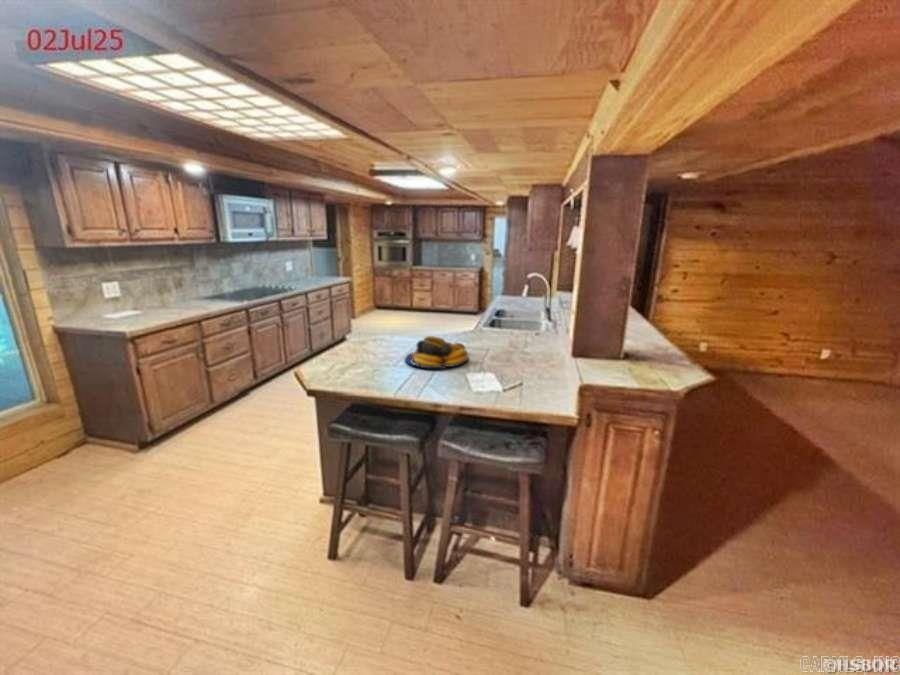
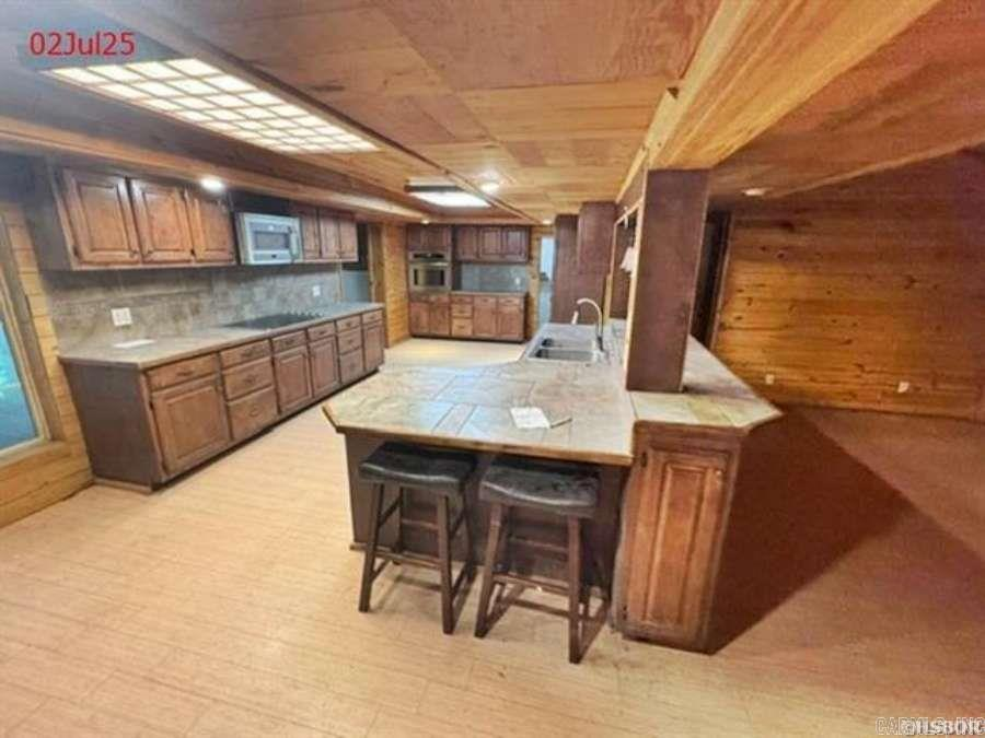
- fruit bowl [404,335,469,370]
